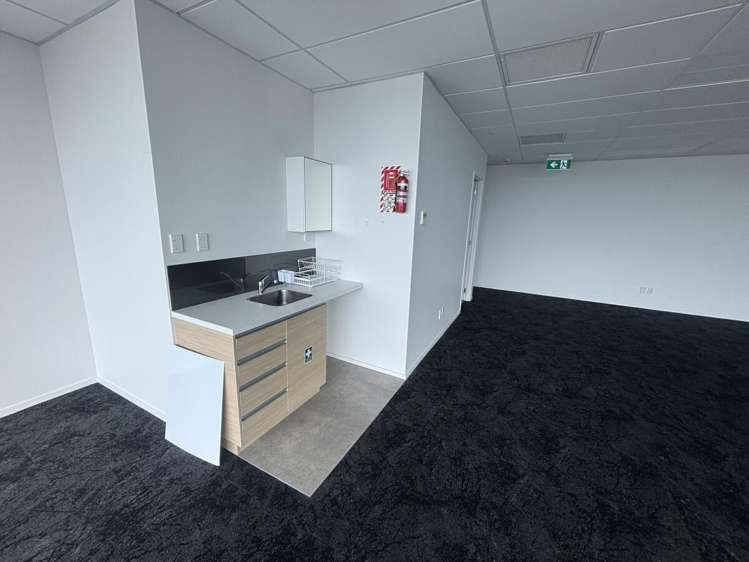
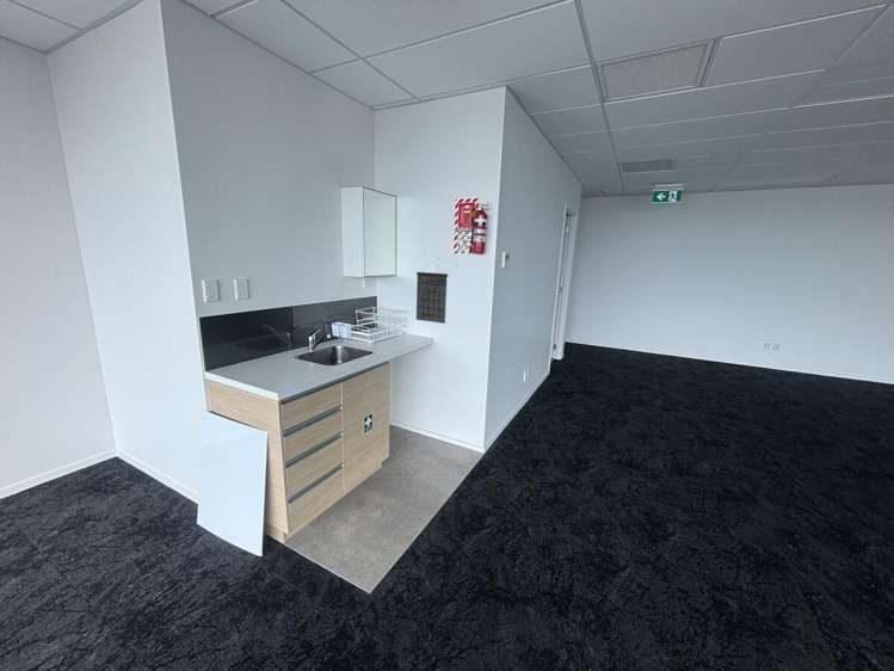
+ calendar [415,261,449,325]
